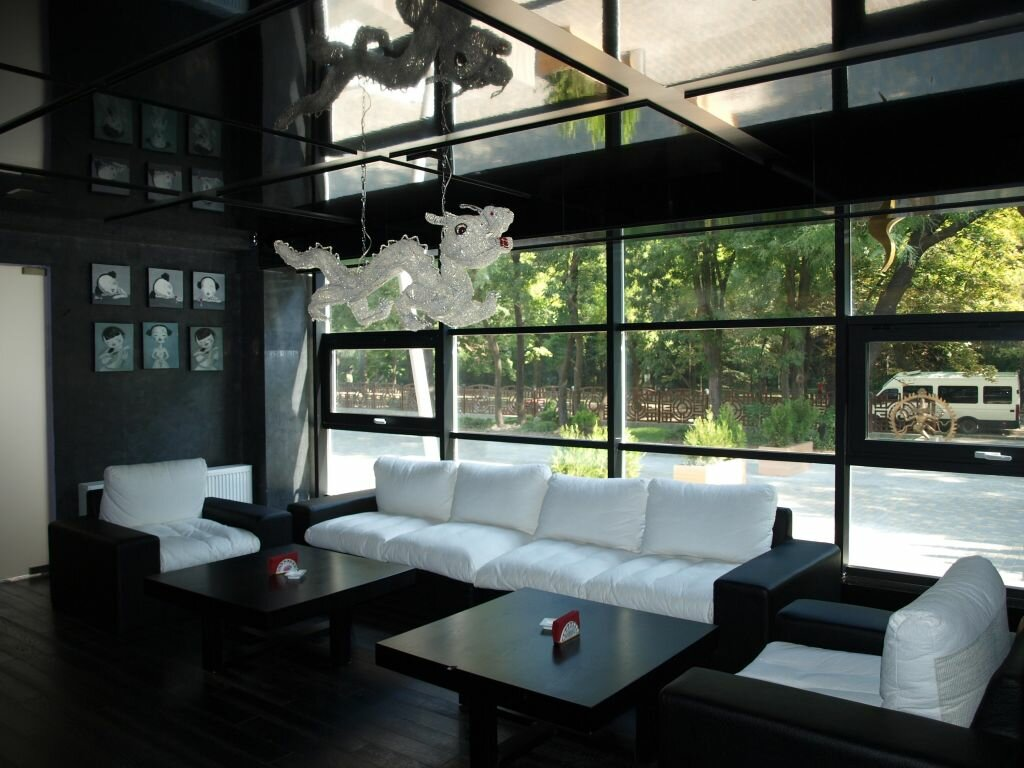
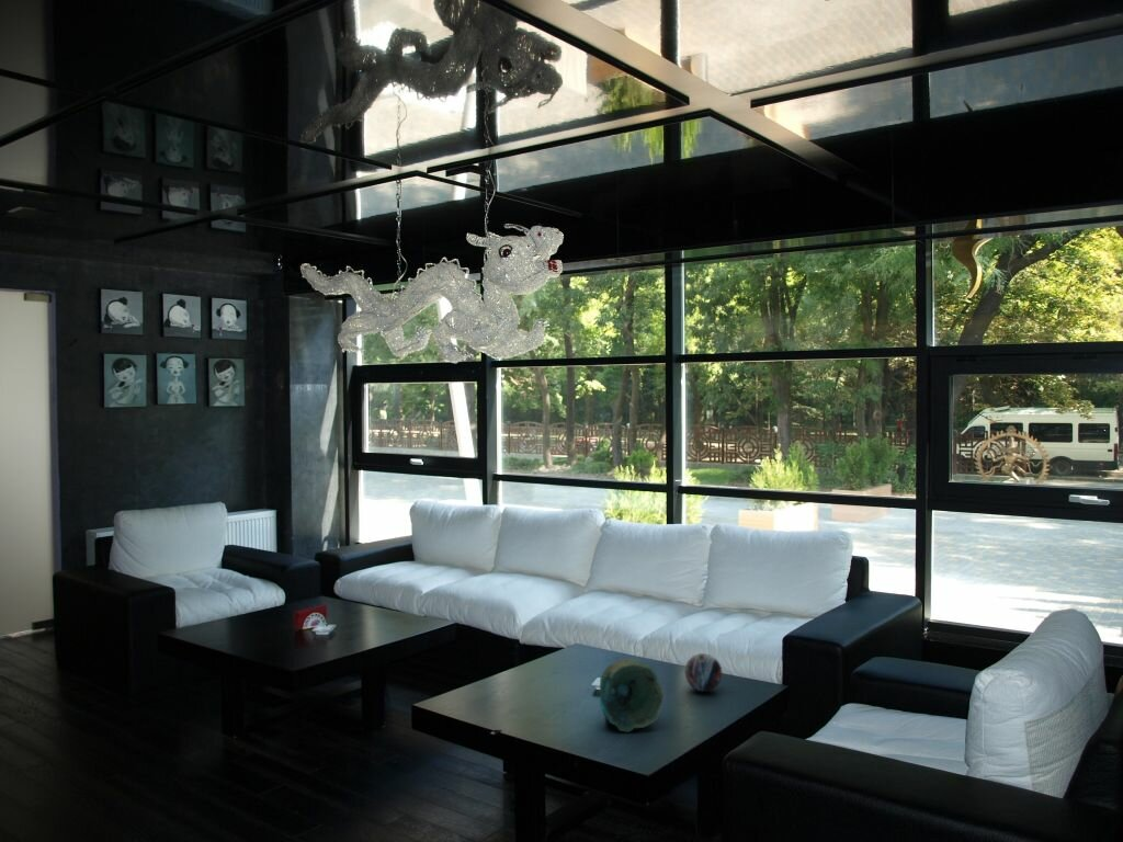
+ decorative bowl [599,657,666,732]
+ decorative orb [684,652,723,693]
